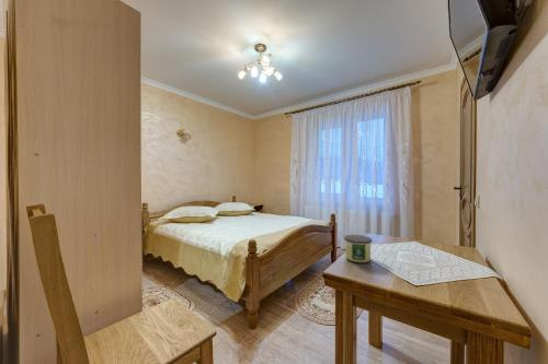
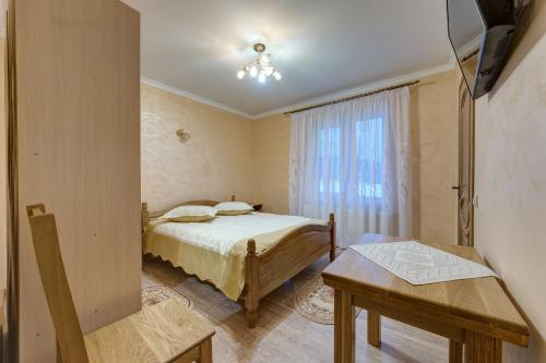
- candle [343,234,373,263]
